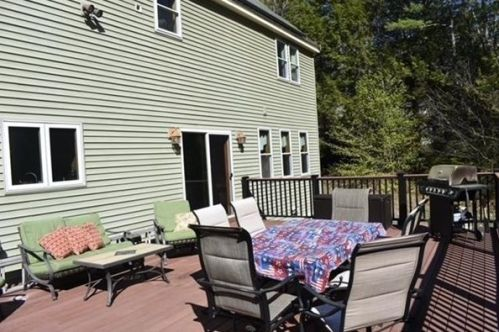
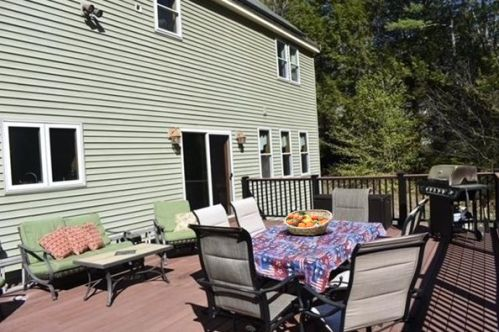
+ fruit basket [282,209,333,236]
